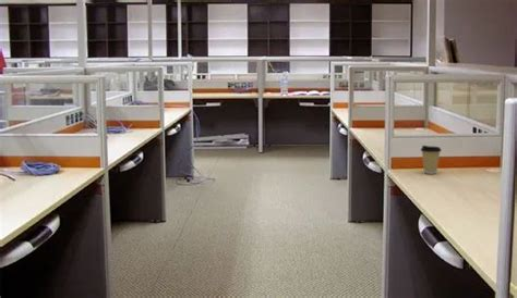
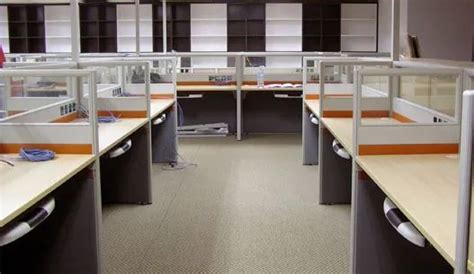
- coffee cup [420,145,443,175]
